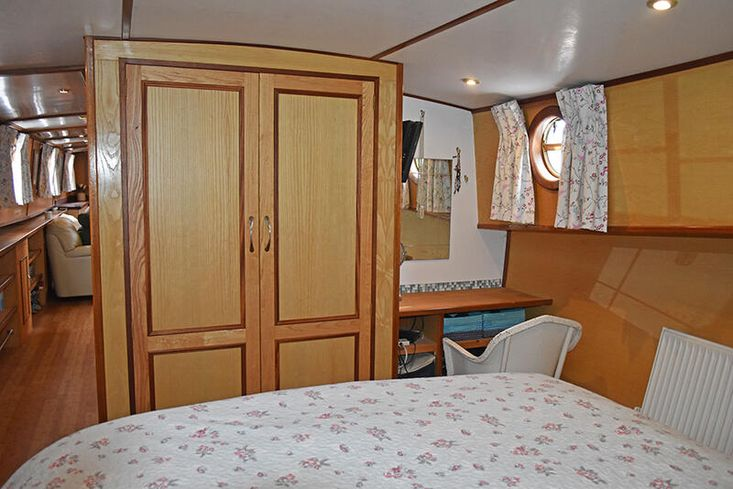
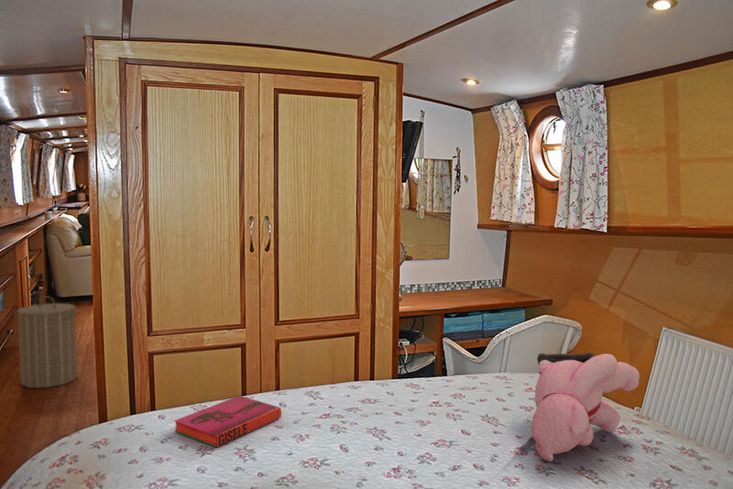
+ stuffed bear [531,351,641,463]
+ hardback book [173,395,282,449]
+ laundry hamper [13,295,80,389]
